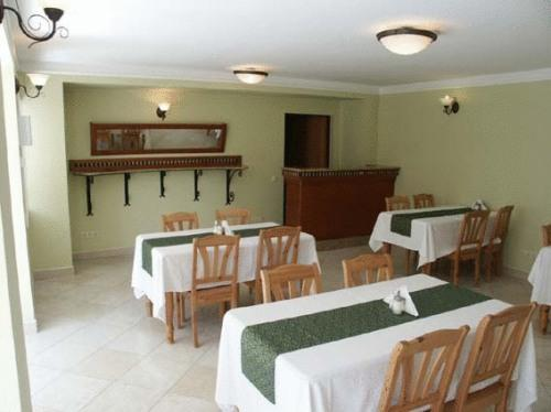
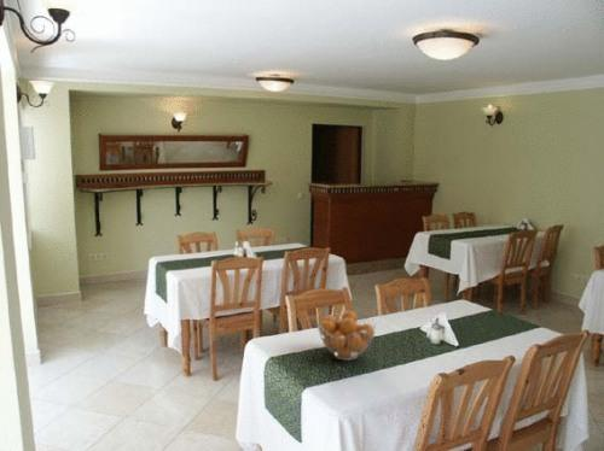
+ fruit basket [316,310,377,362]
